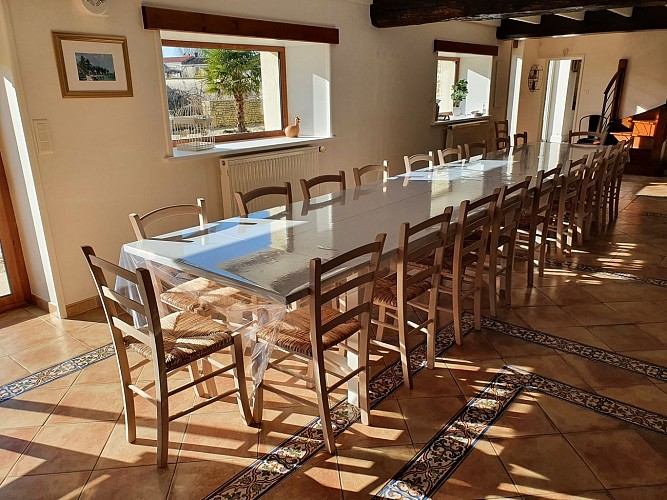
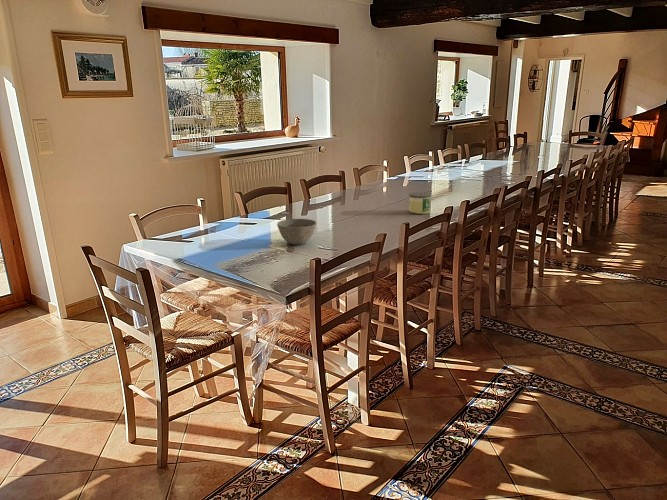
+ bowl [276,218,318,246]
+ candle [408,191,432,215]
